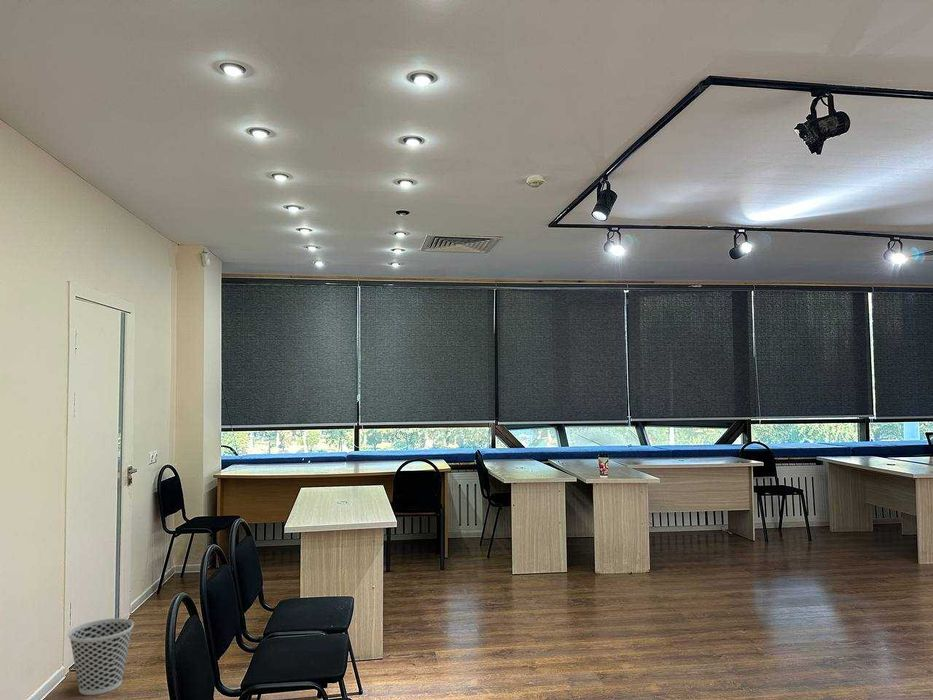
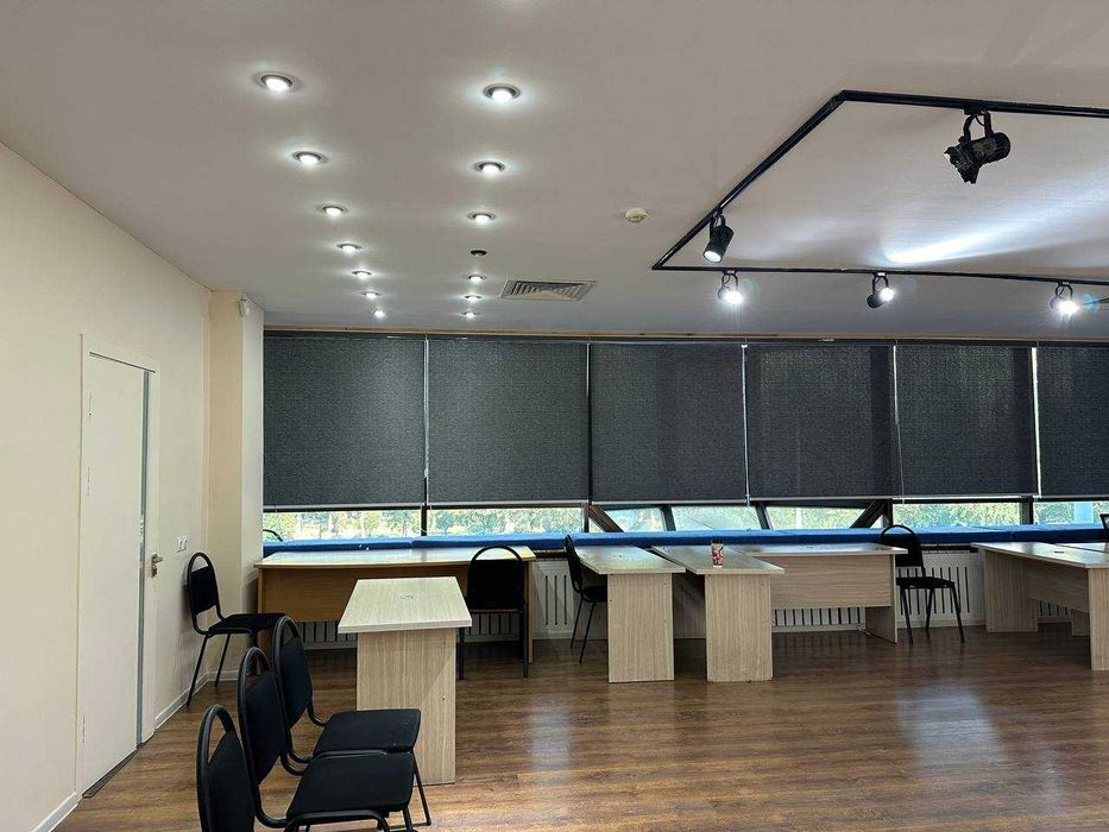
- wastebasket [67,617,135,696]
